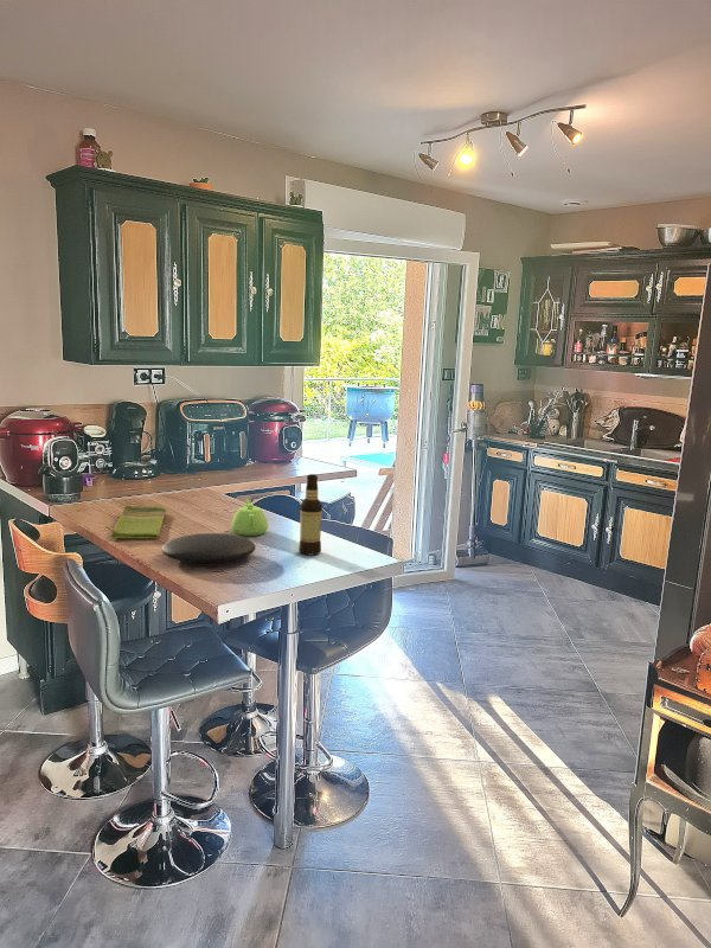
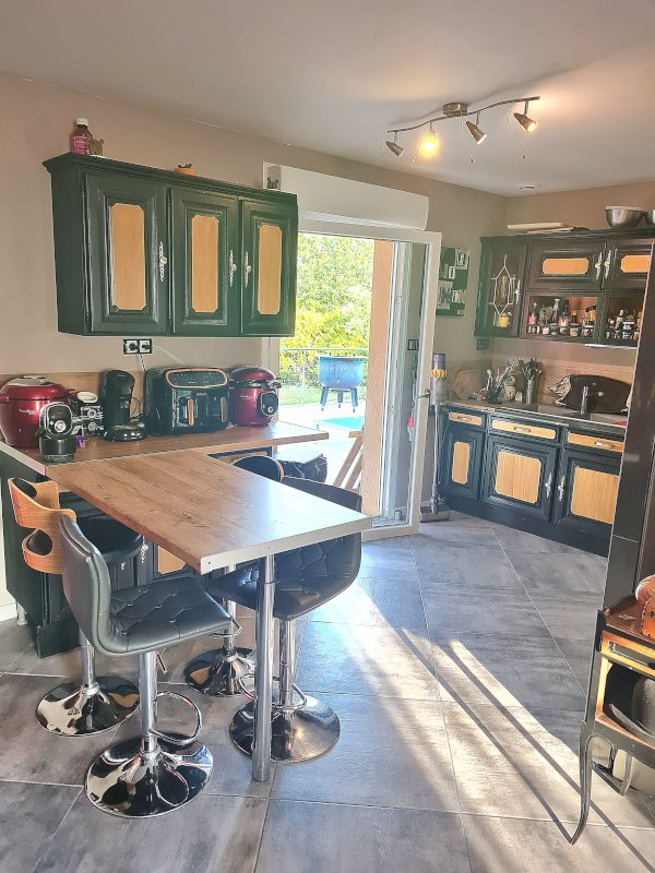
- teapot [230,498,269,537]
- plate [160,532,257,564]
- dish towel [110,504,167,539]
- bottle [297,473,324,556]
